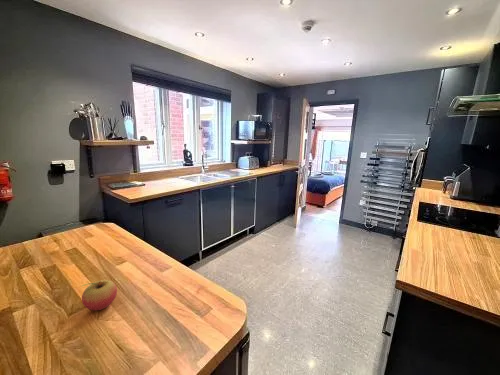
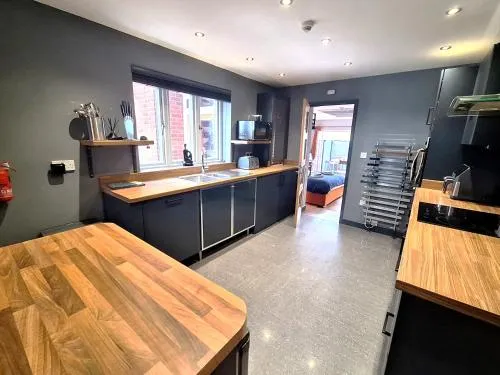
- fruit [81,279,118,311]
